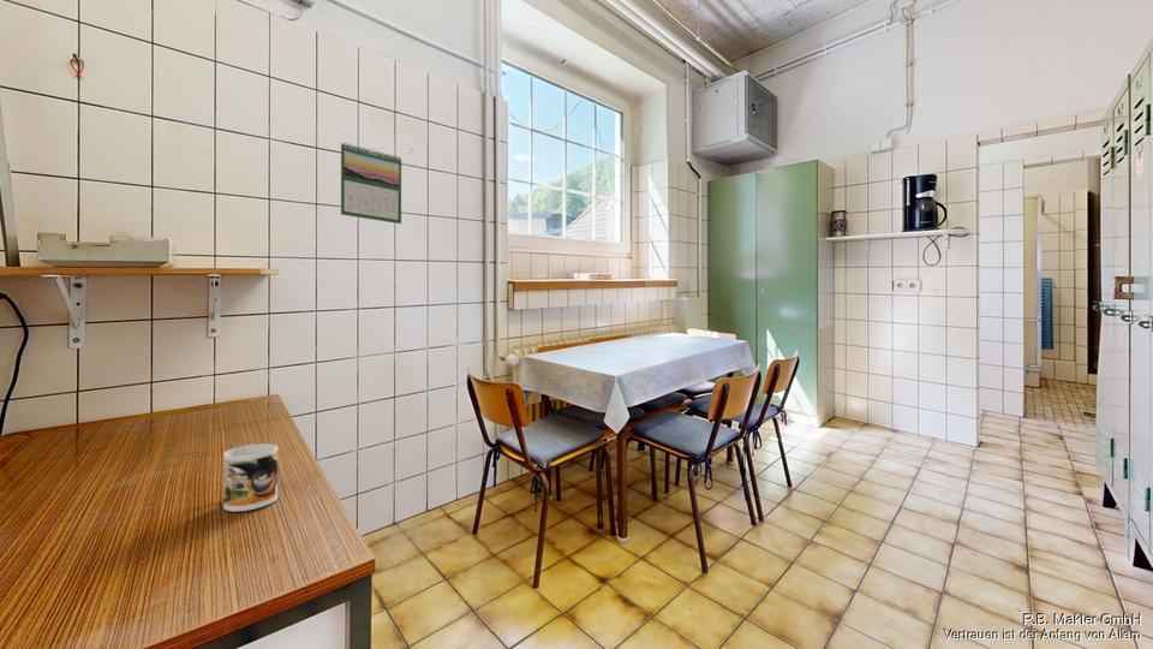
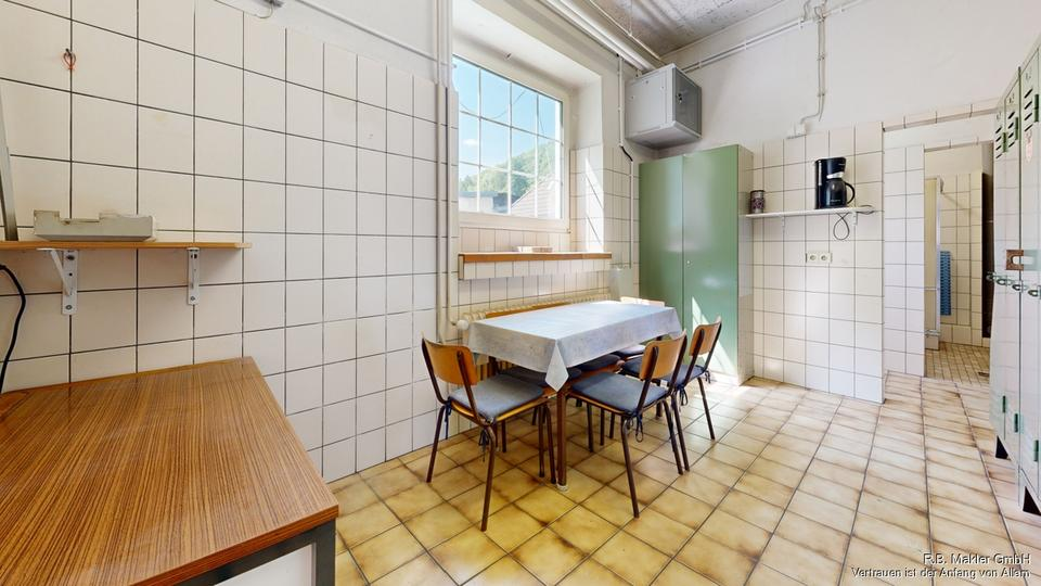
- calendar [340,141,402,225]
- mug [222,442,279,512]
